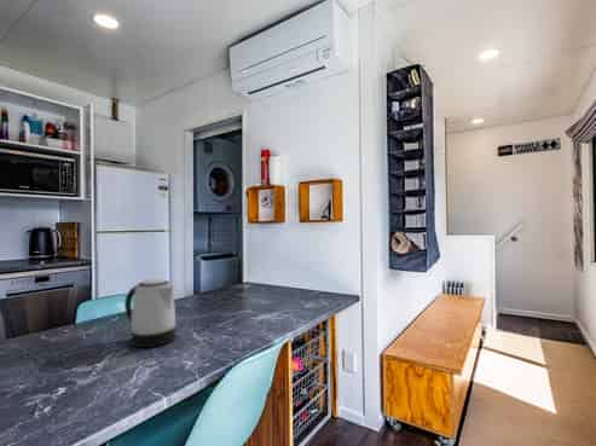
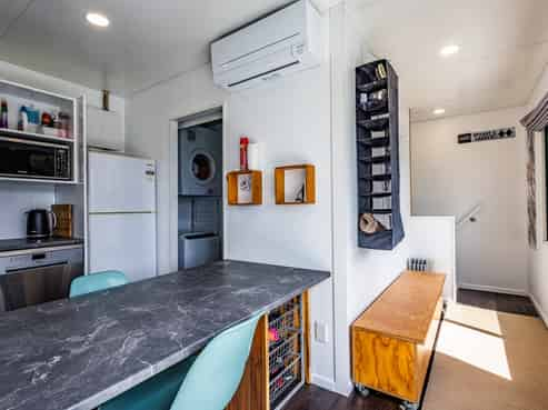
- kettle [123,278,178,348]
